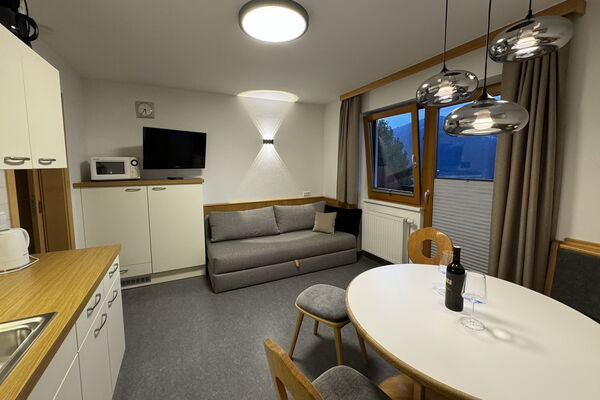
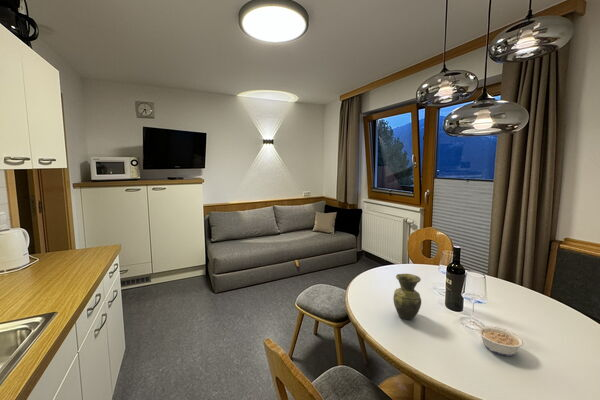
+ vase [392,273,422,320]
+ legume [471,321,525,357]
